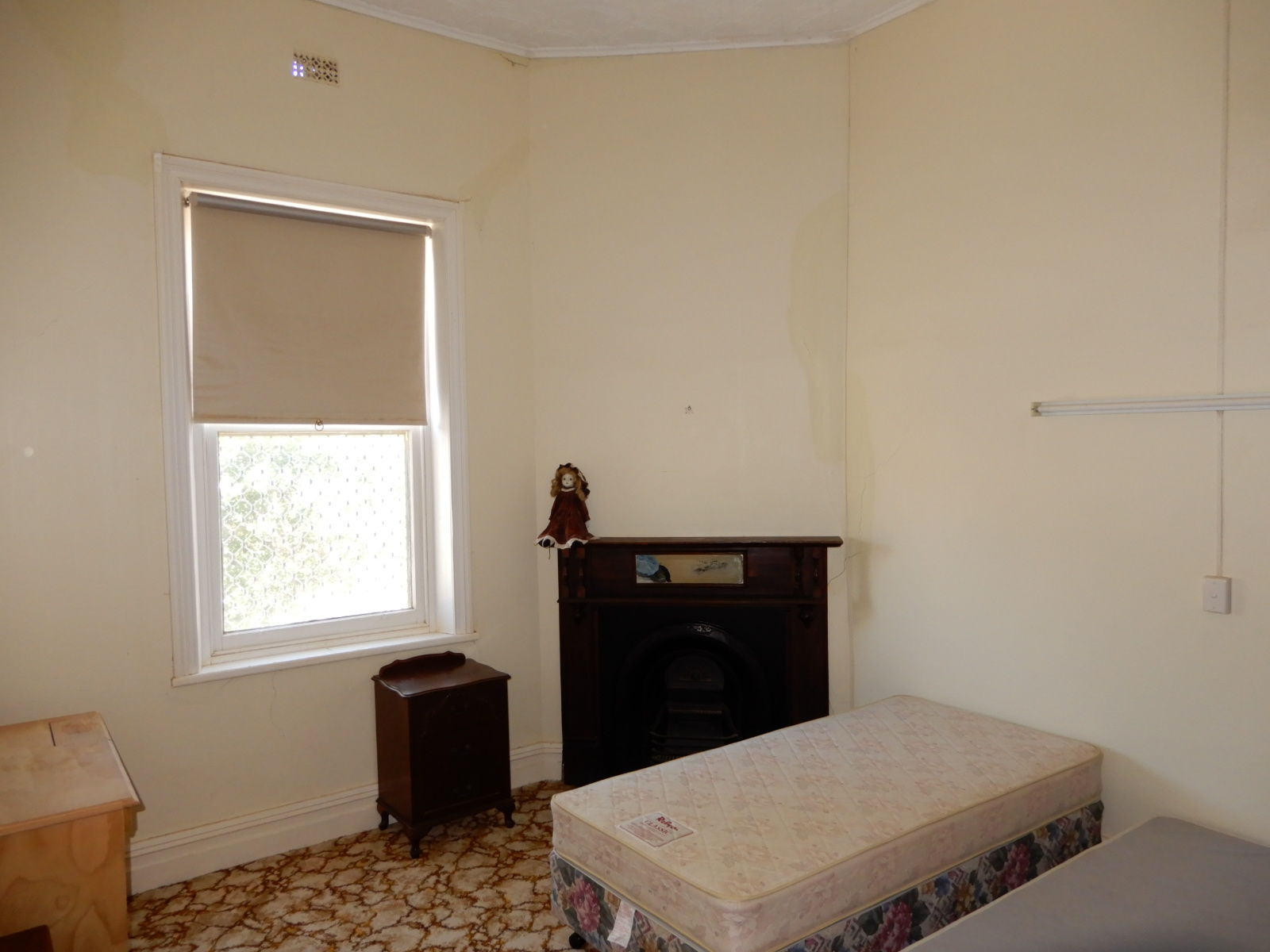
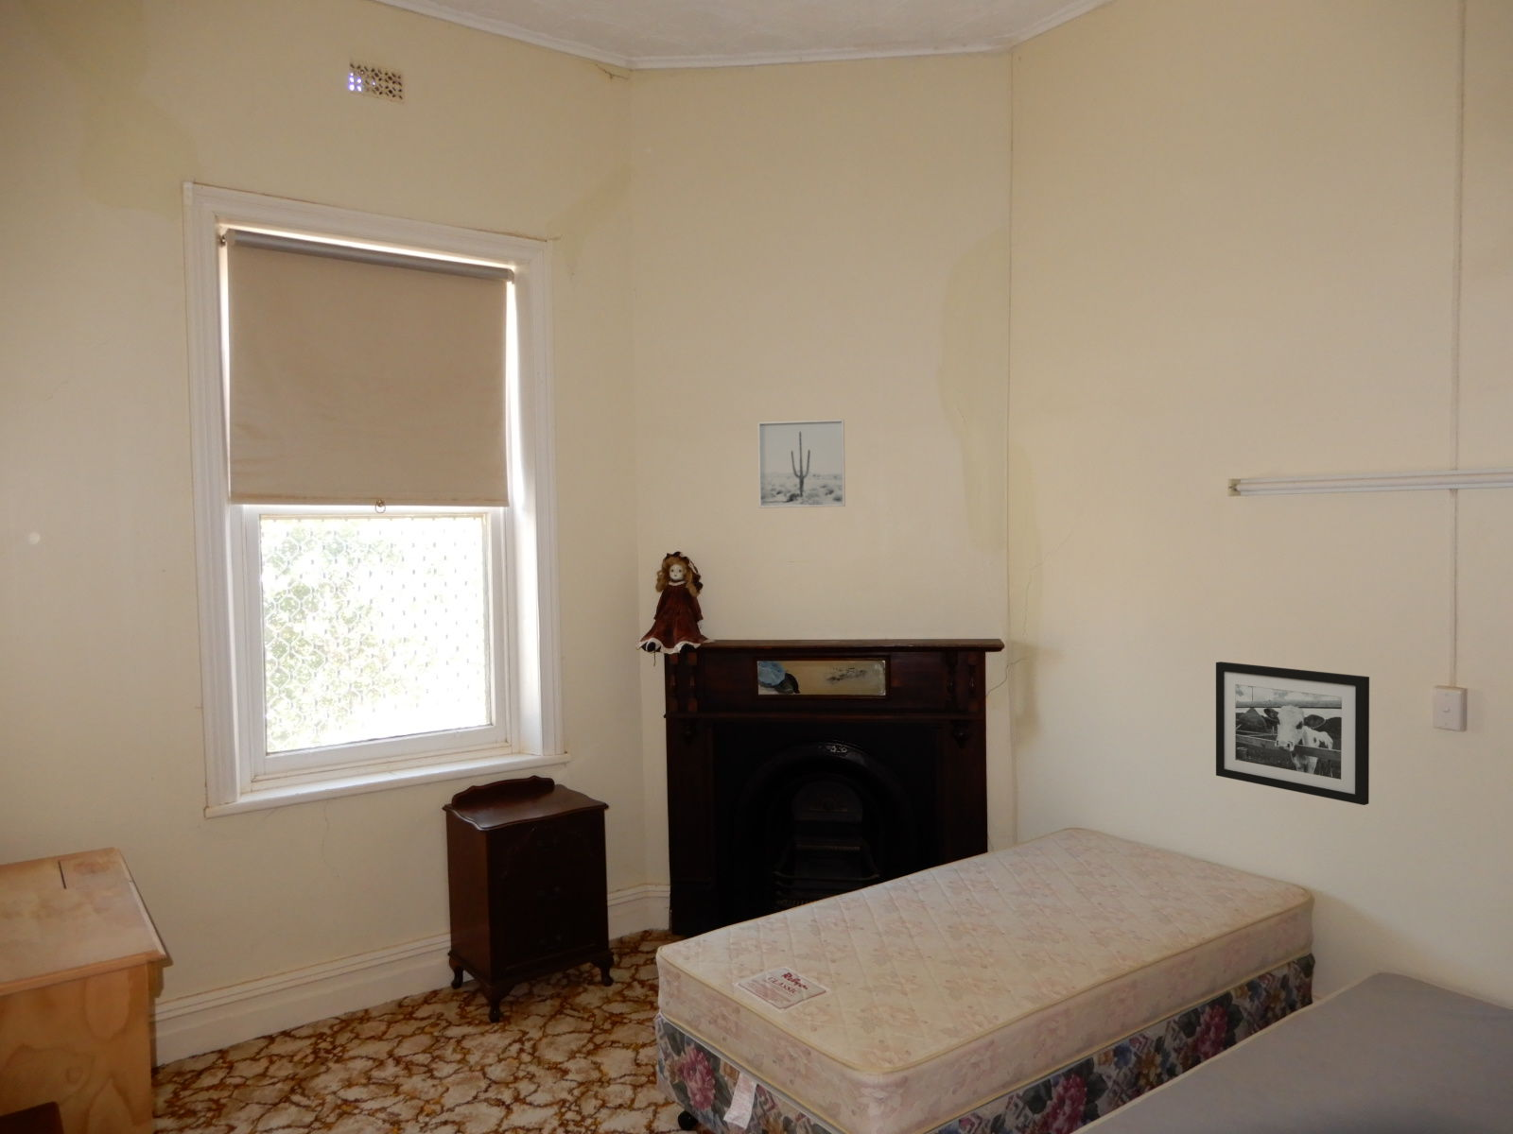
+ wall art [756,418,846,509]
+ picture frame [1215,661,1370,806]
